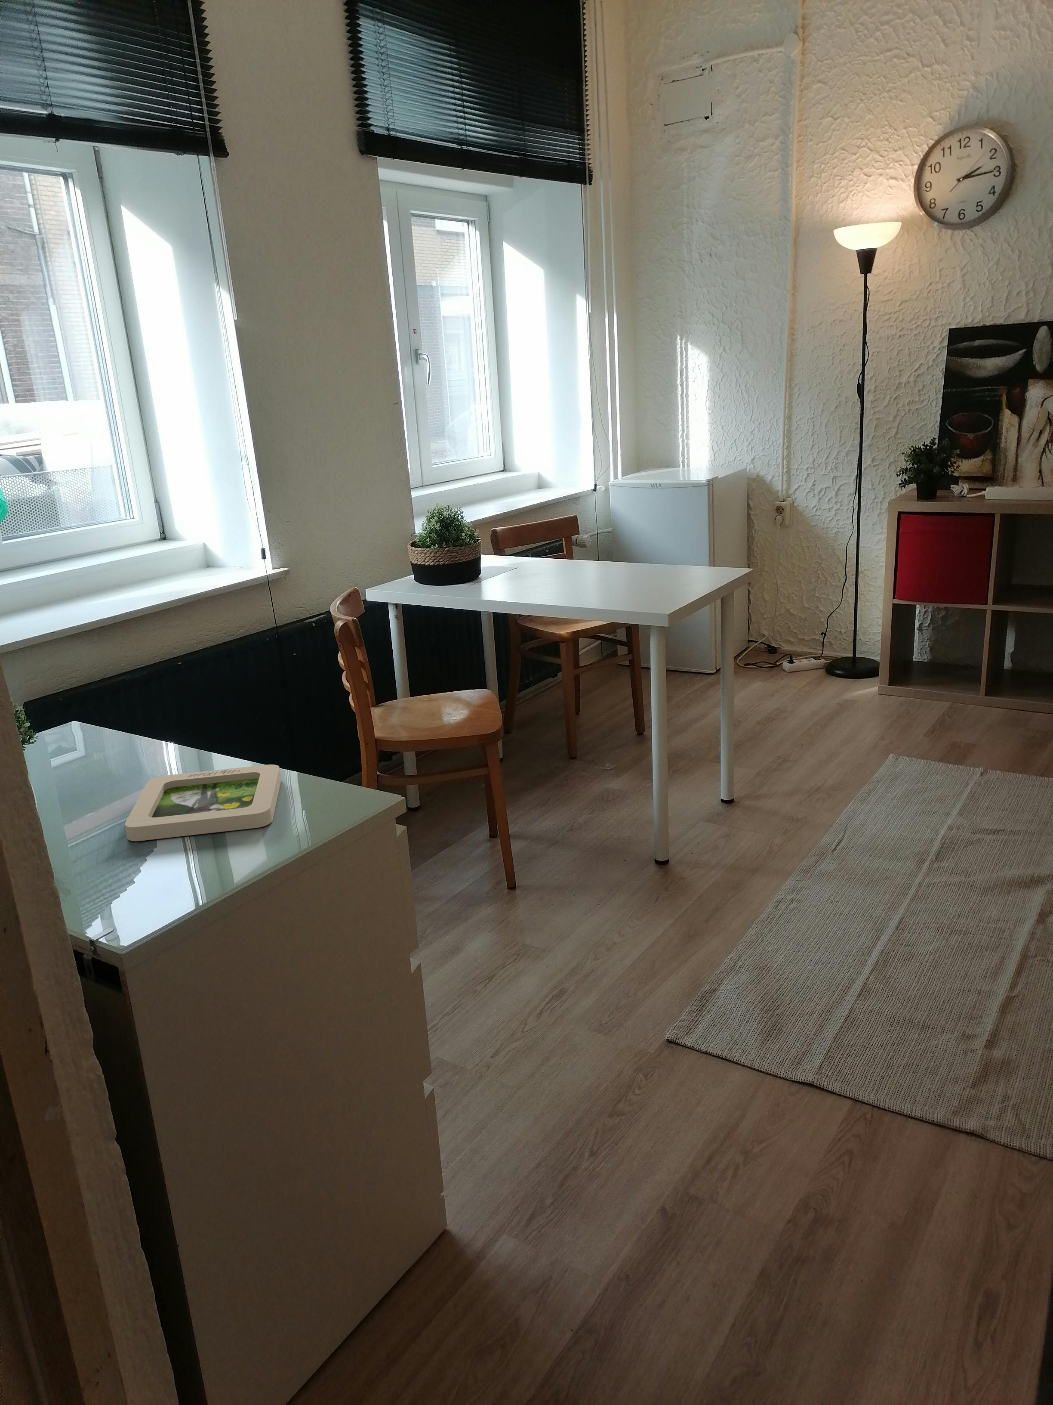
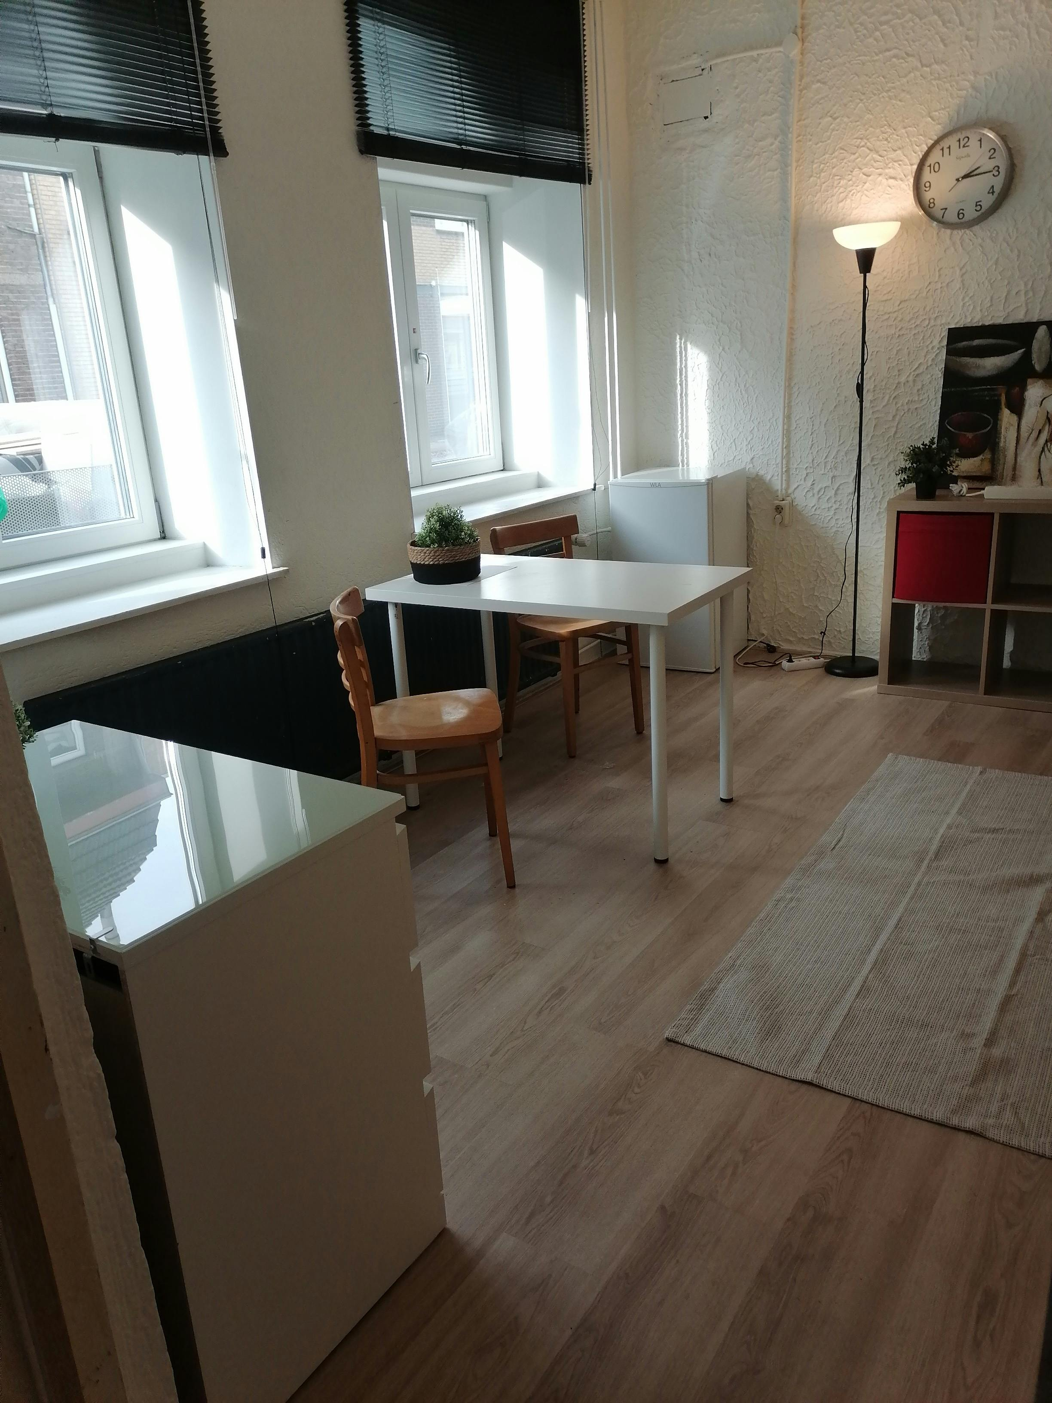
- picture frame [124,764,282,842]
